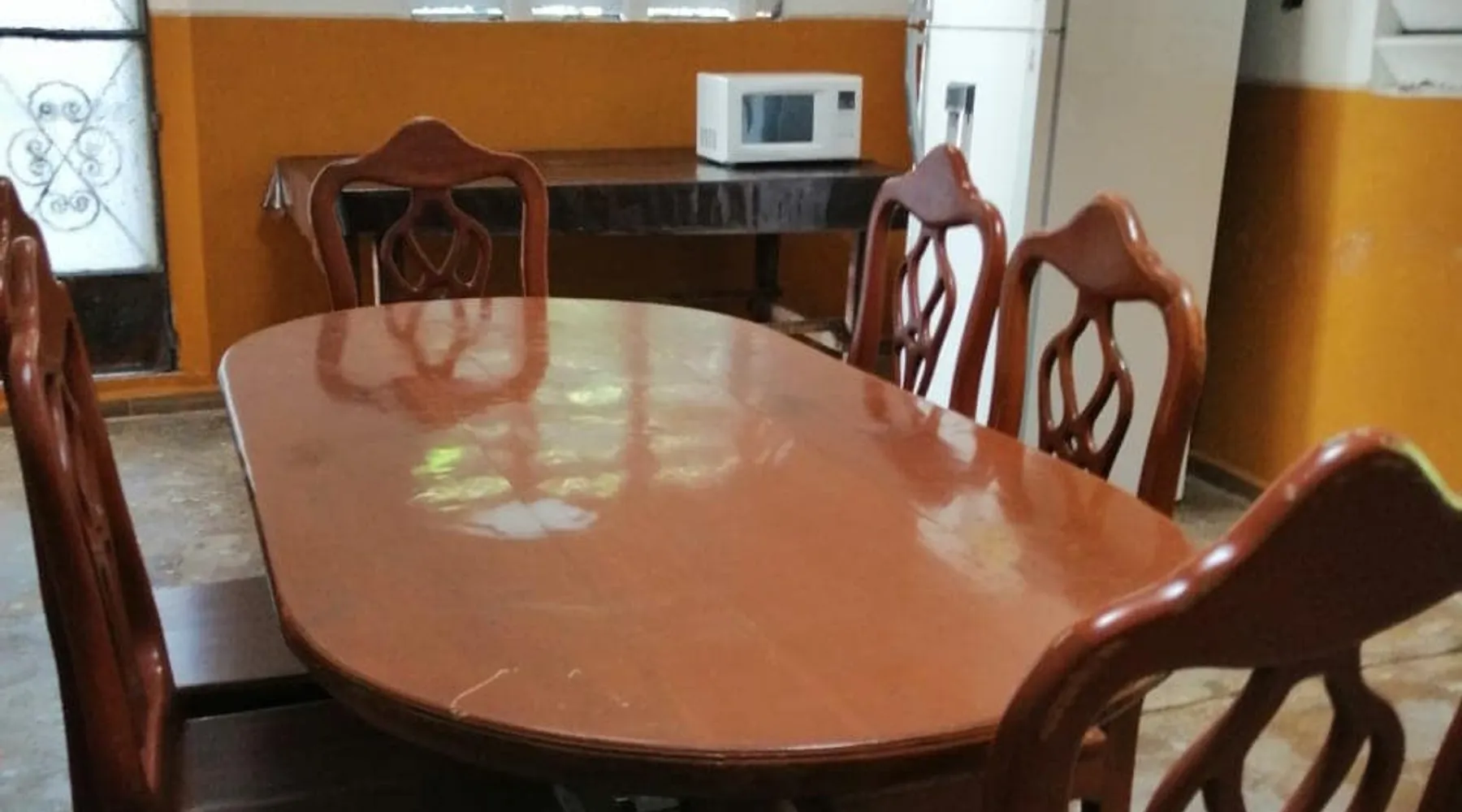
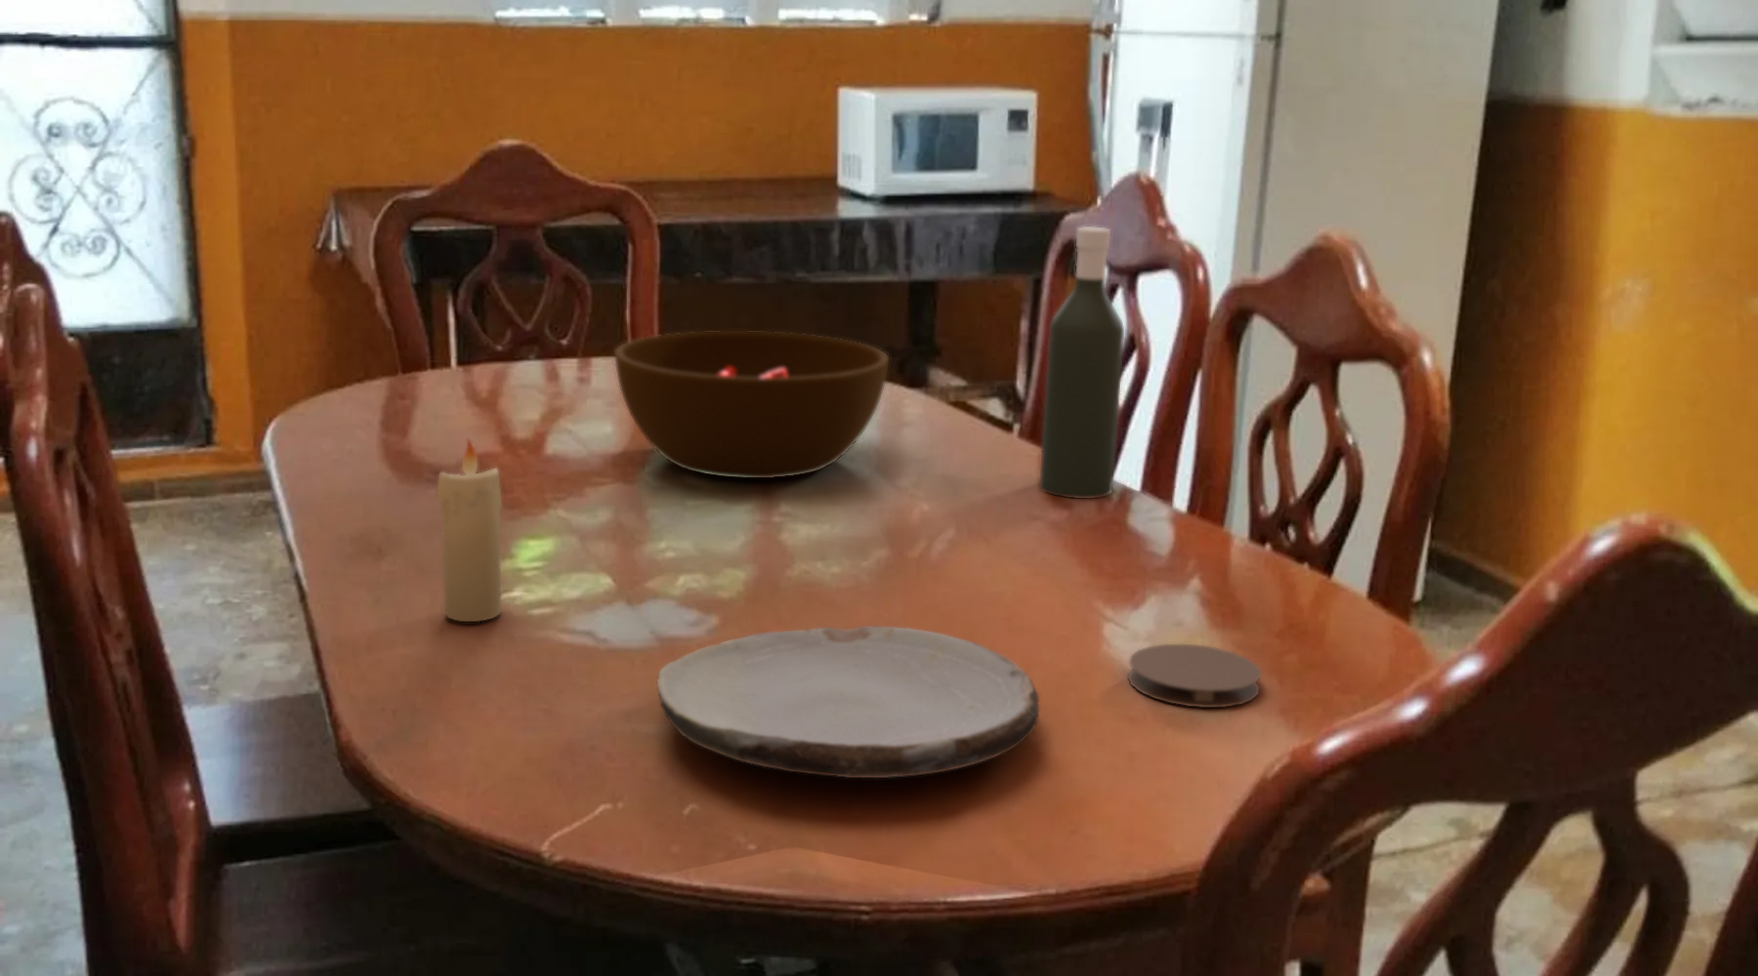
+ bowl [613,329,890,480]
+ plate [657,625,1040,779]
+ candle [436,436,503,623]
+ bottle [1038,226,1126,500]
+ coaster [1127,643,1261,709]
